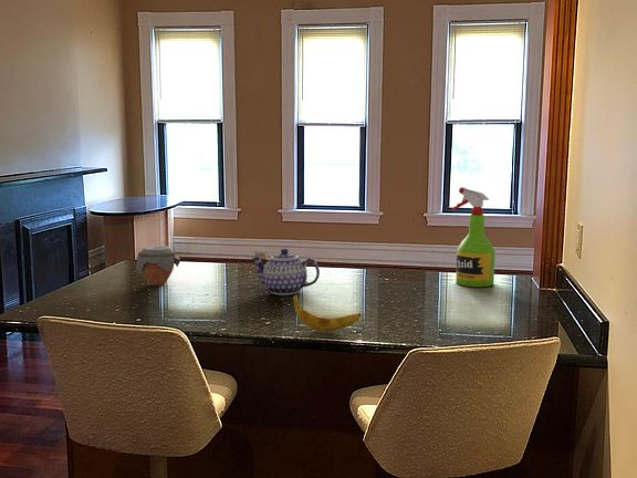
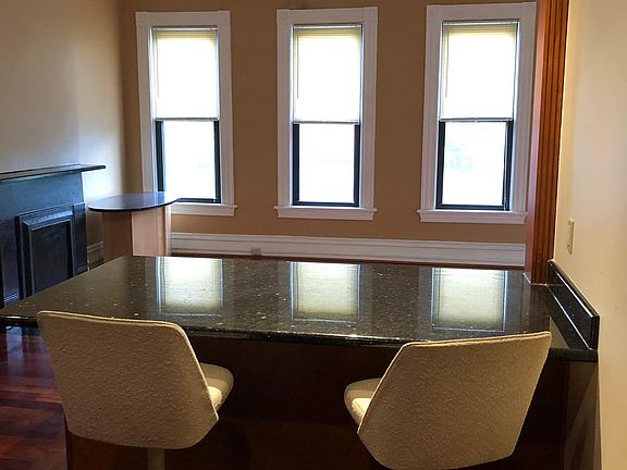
- banana [292,293,362,332]
- jar [135,245,181,287]
- teapot [250,248,321,297]
- spray bottle [450,186,497,288]
